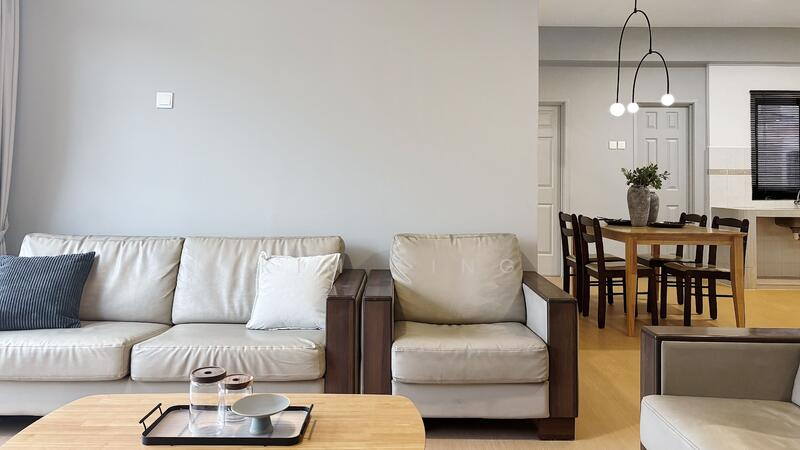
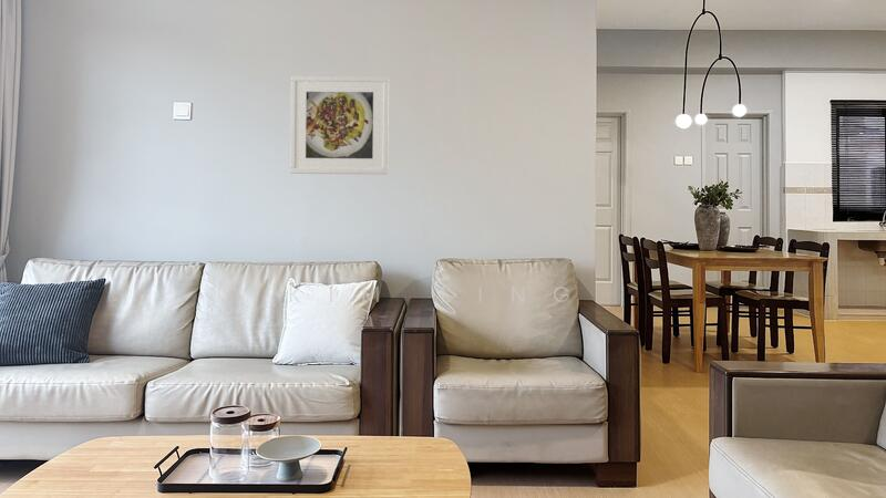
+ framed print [289,75,390,176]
